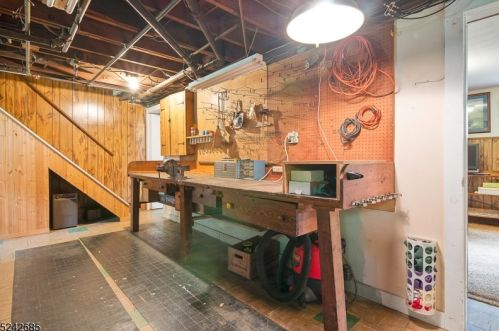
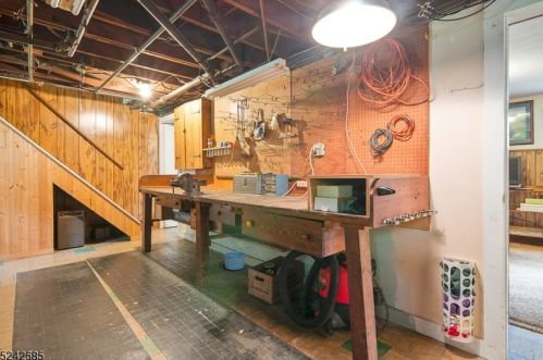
+ bowl [222,250,247,271]
